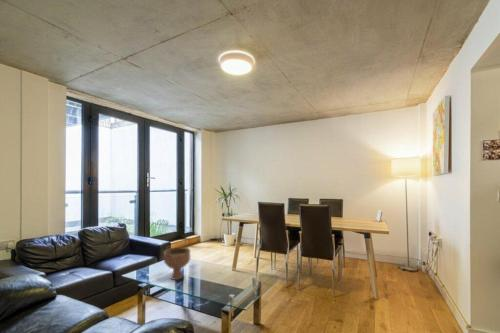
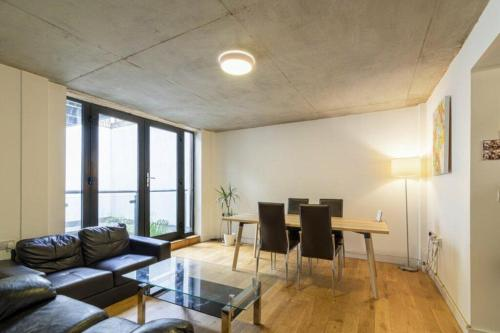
- decorative bowl [163,243,191,281]
